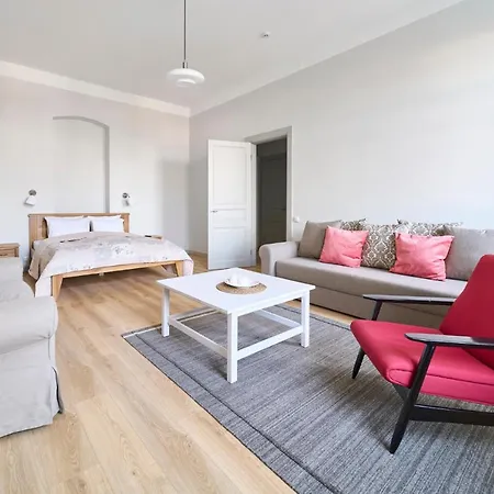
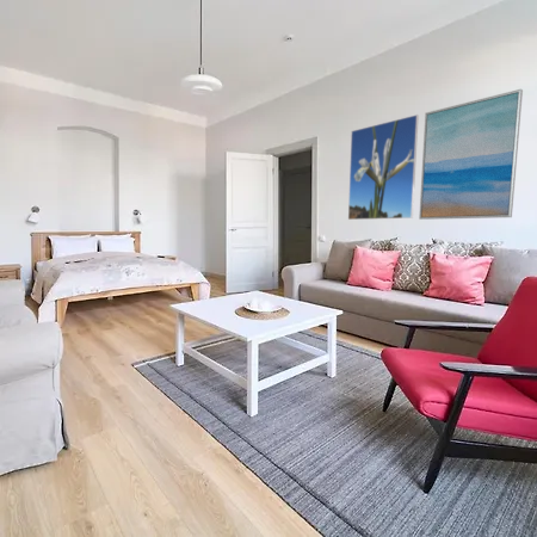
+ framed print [347,113,420,221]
+ wall art [418,88,524,221]
